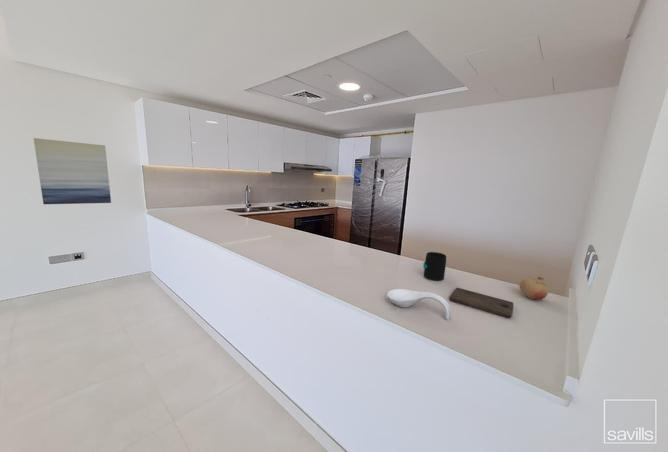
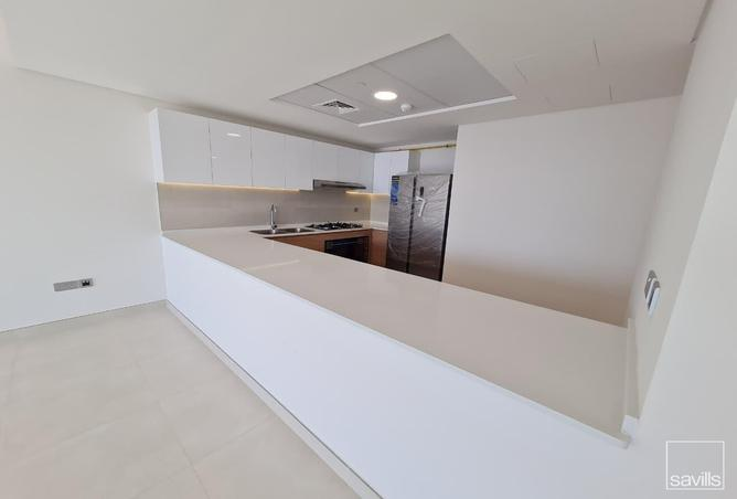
- mug [422,251,447,281]
- fruit [519,275,550,301]
- wall art [33,137,112,205]
- spoon rest [386,288,452,320]
- cutting board [448,287,514,319]
